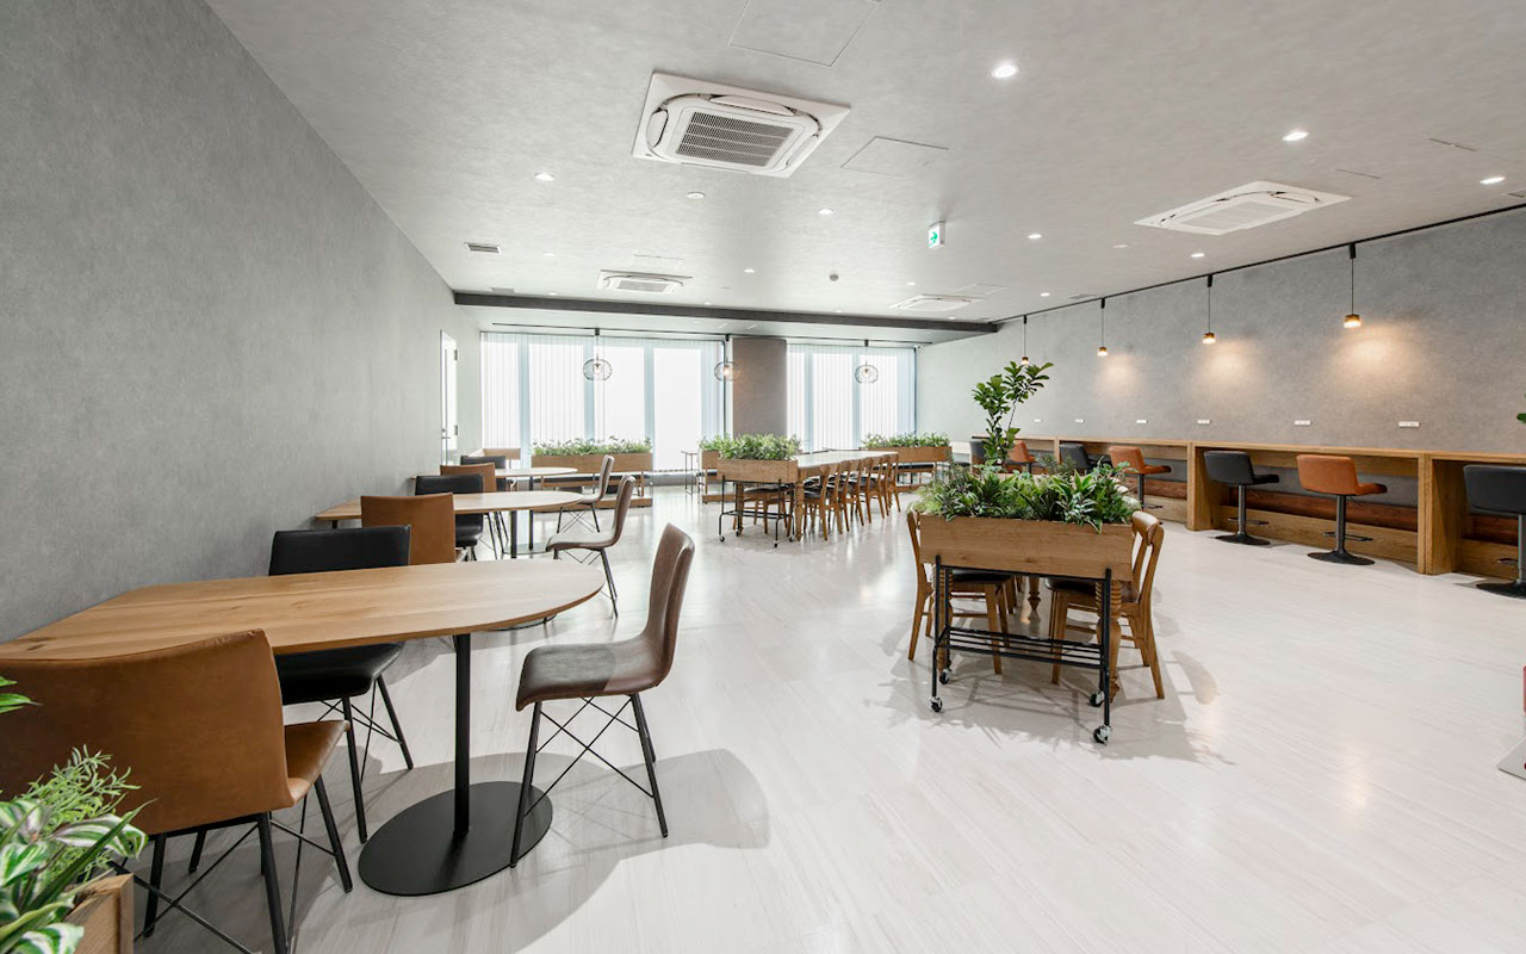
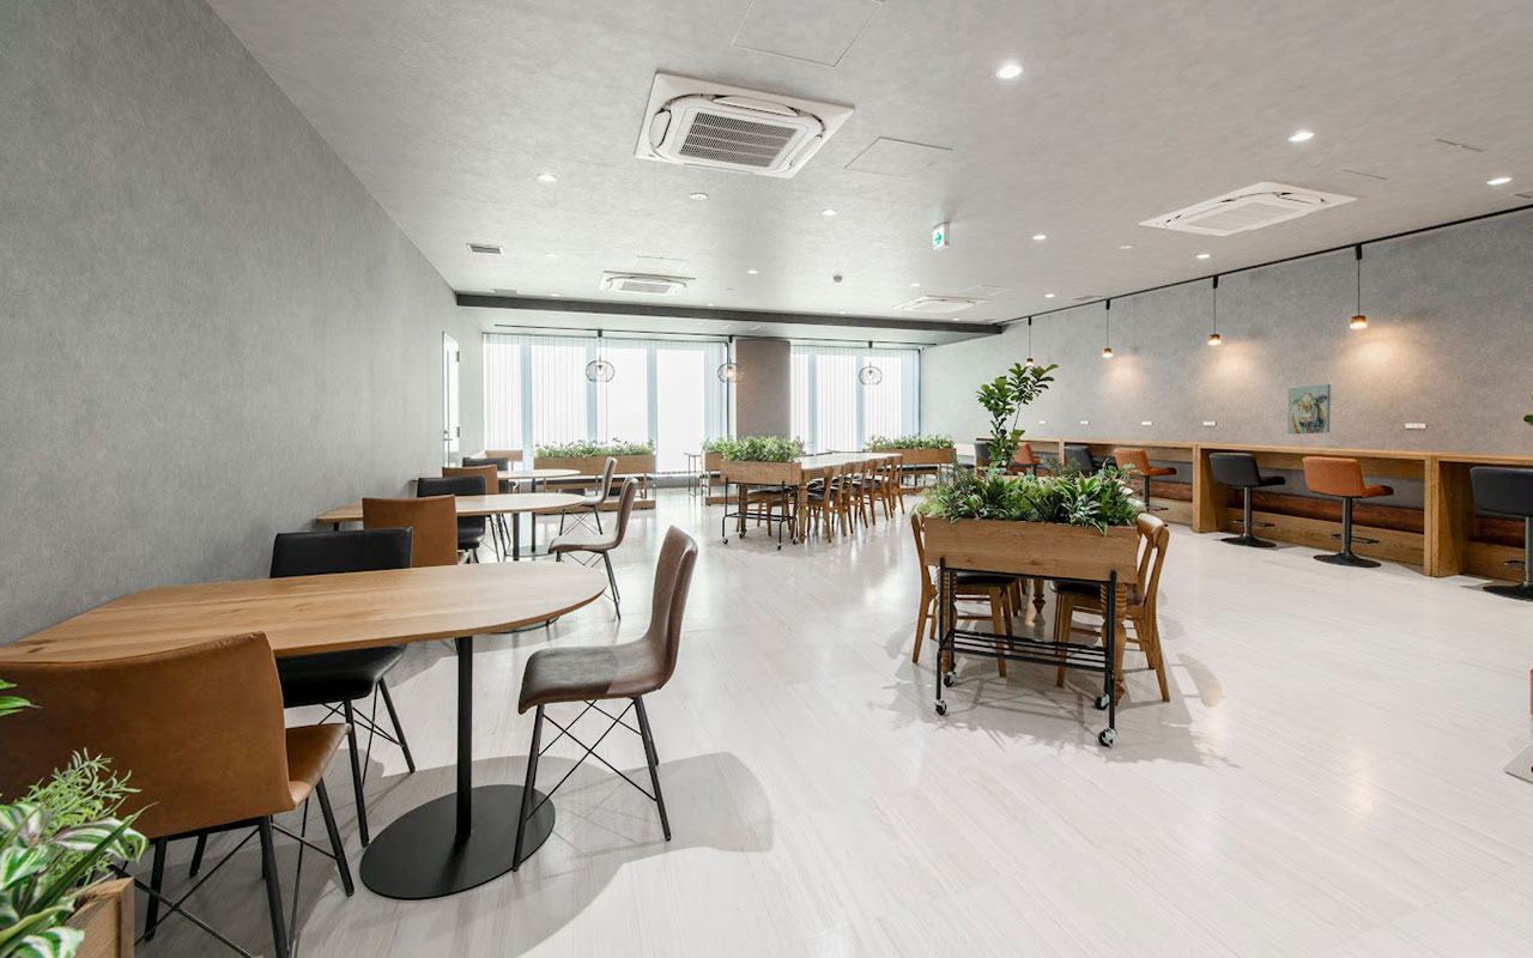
+ wall art [1286,383,1332,436]
